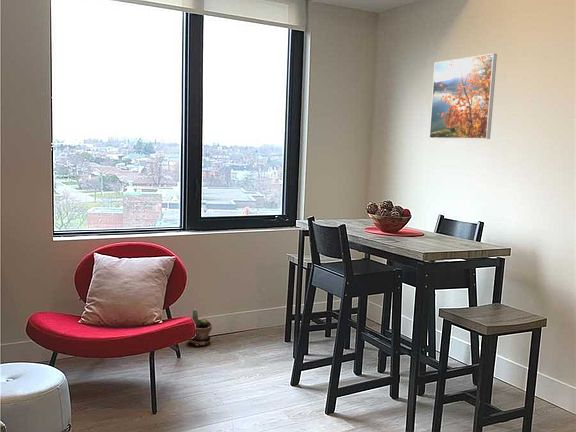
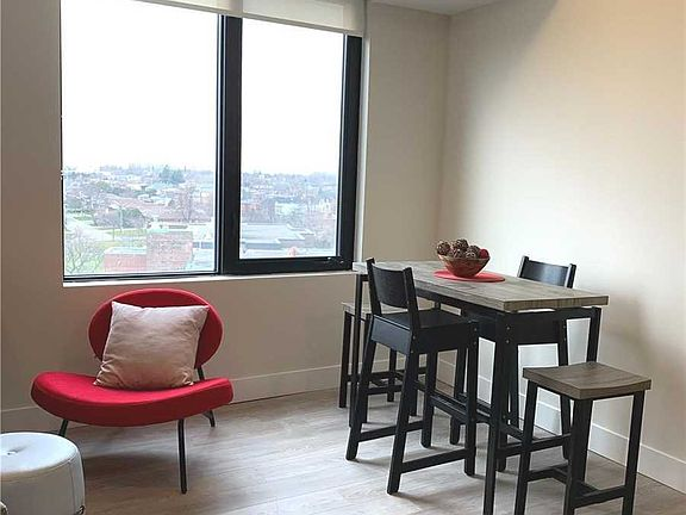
- potted plant [188,308,213,347]
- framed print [428,53,498,140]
